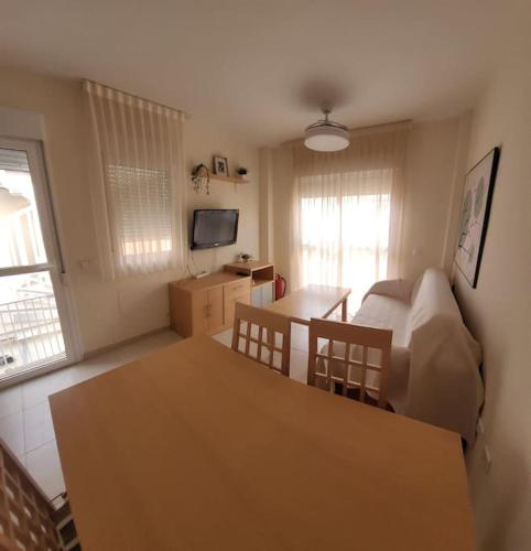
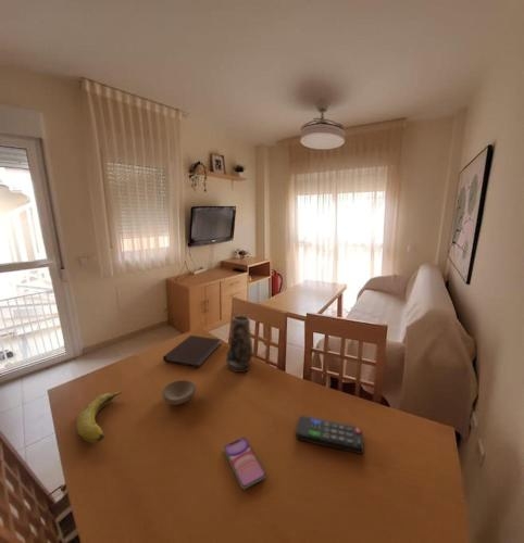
+ vase [225,314,254,374]
+ banana [75,390,123,444]
+ bowl [161,379,197,406]
+ remote control [295,415,365,455]
+ notebook [162,334,222,368]
+ smartphone [223,437,266,491]
